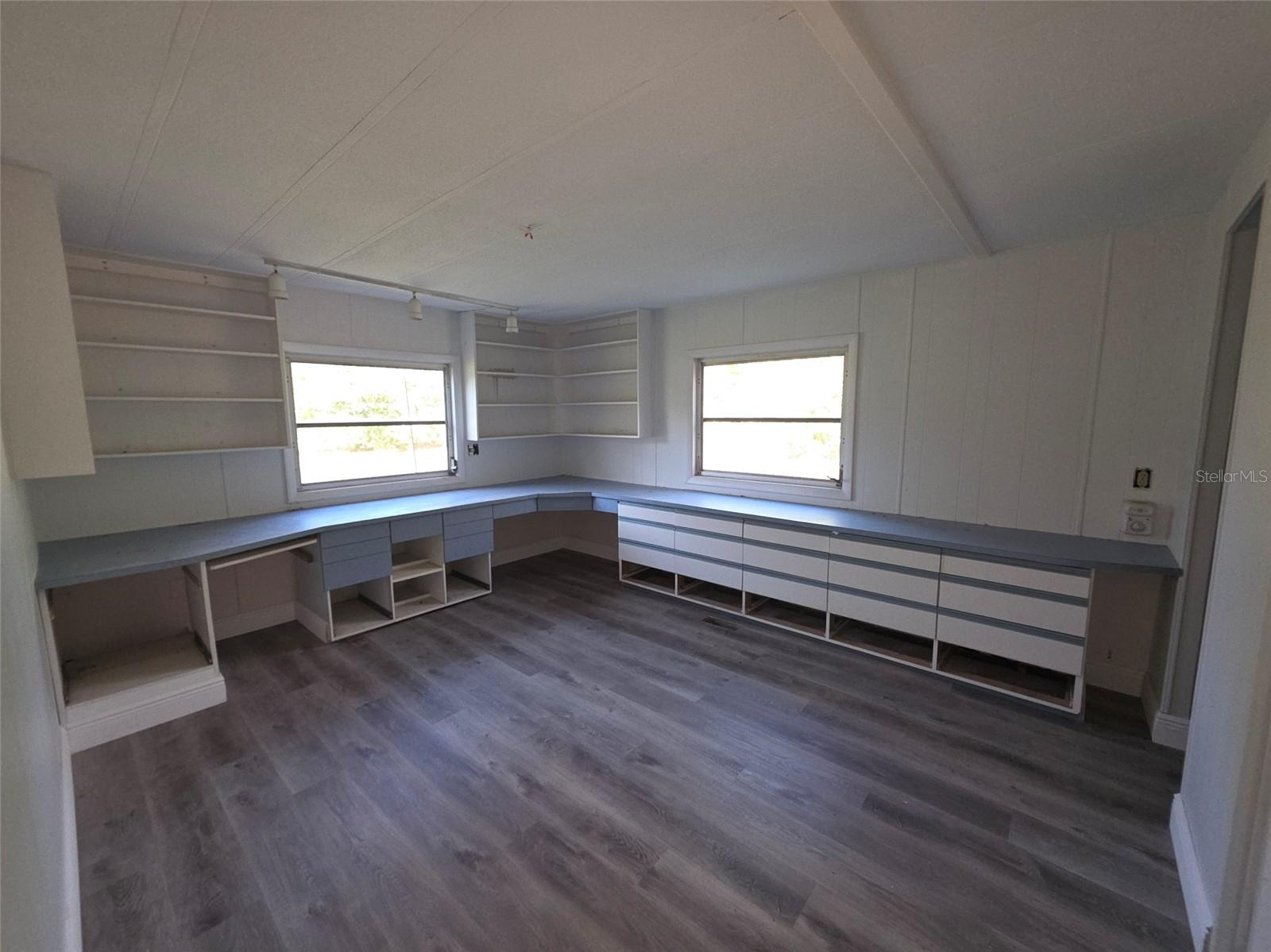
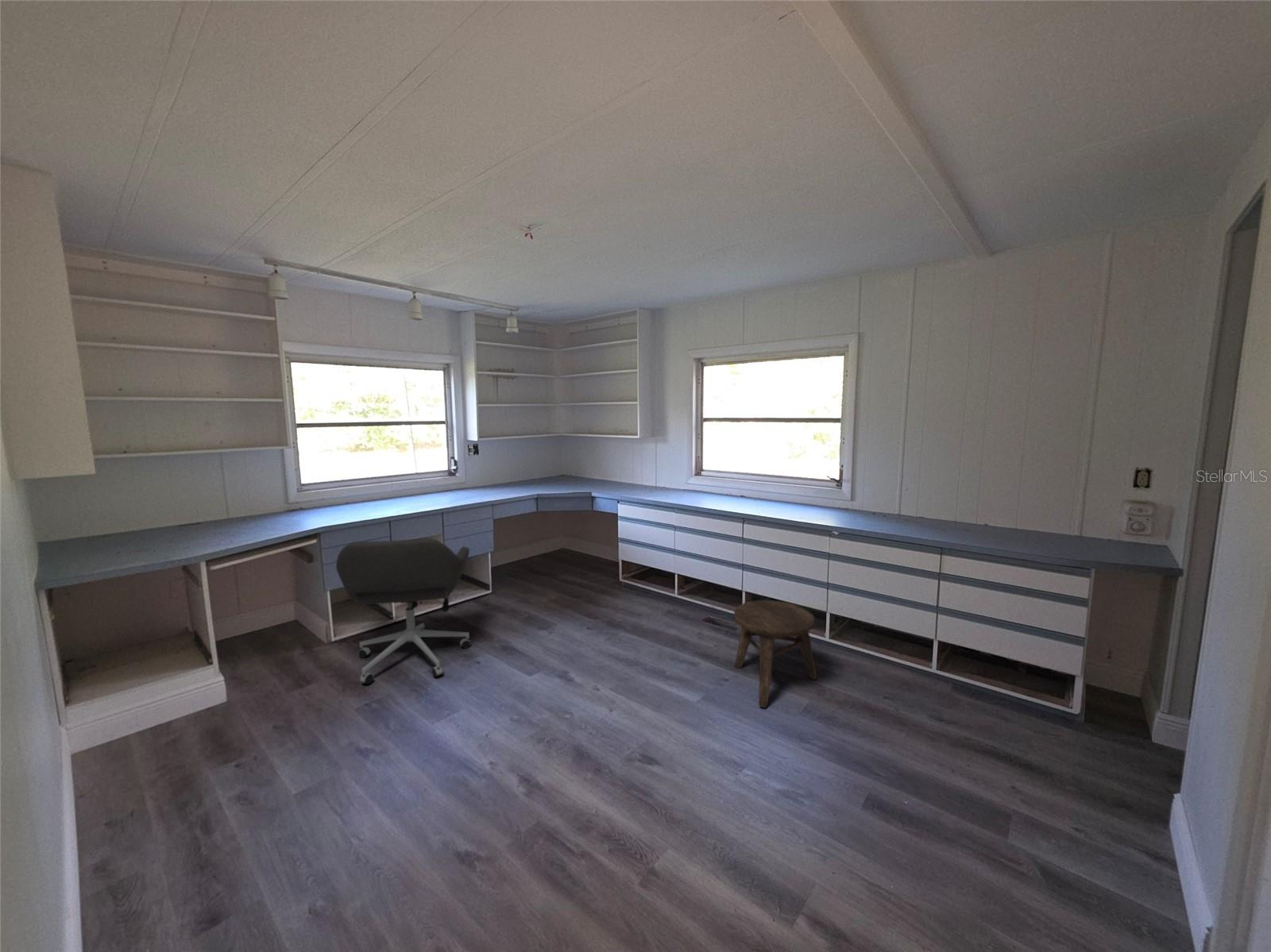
+ stool [733,599,817,708]
+ office chair [335,538,472,685]
